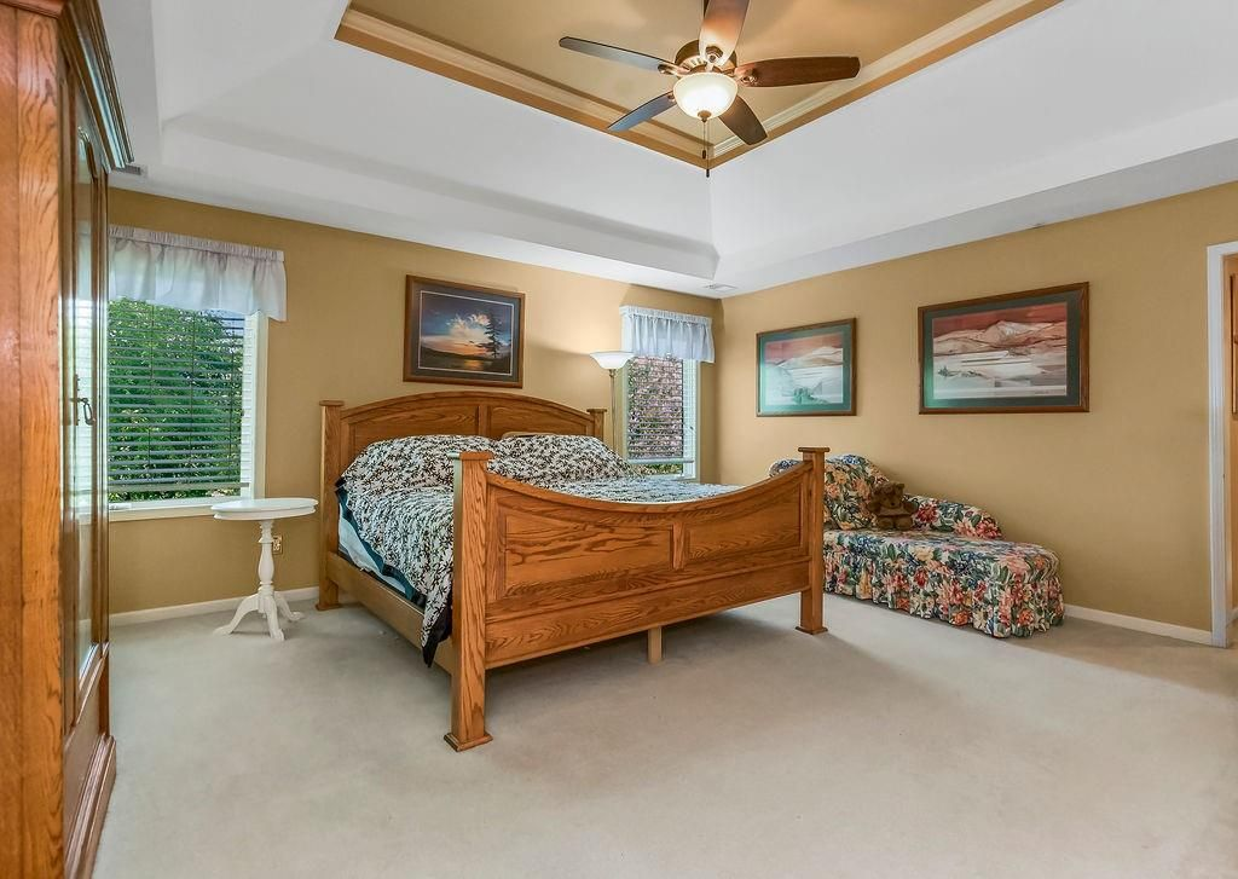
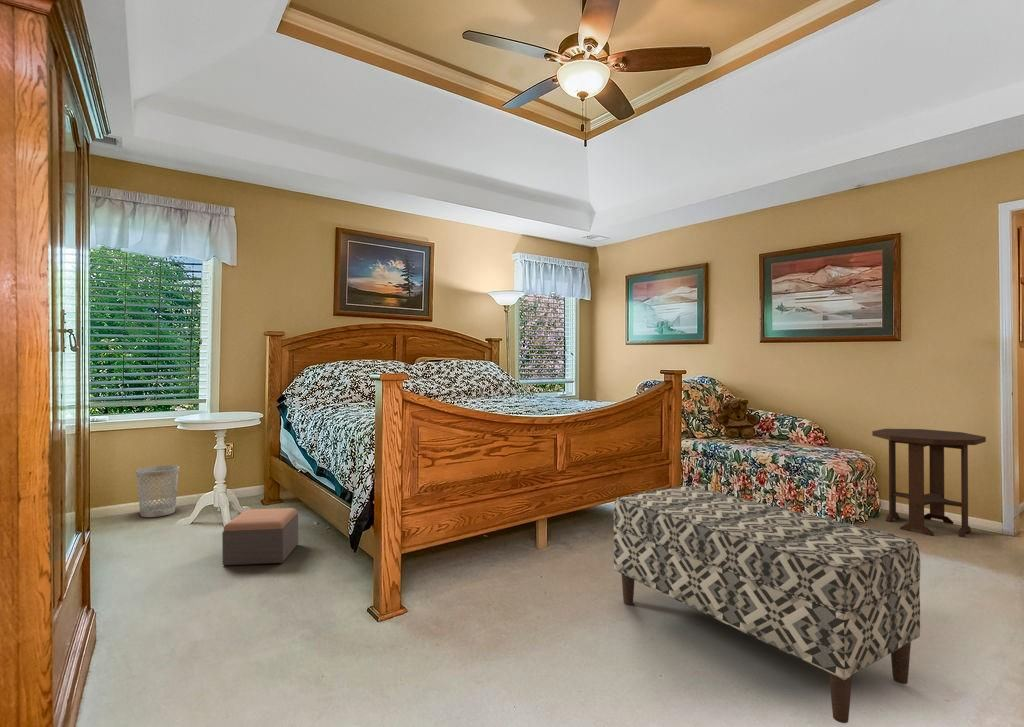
+ footstool [221,507,299,566]
+ side table [871,428,987,538]
+ bench [613,485,921,724]
+ wastebasket [135,464,180,518]
